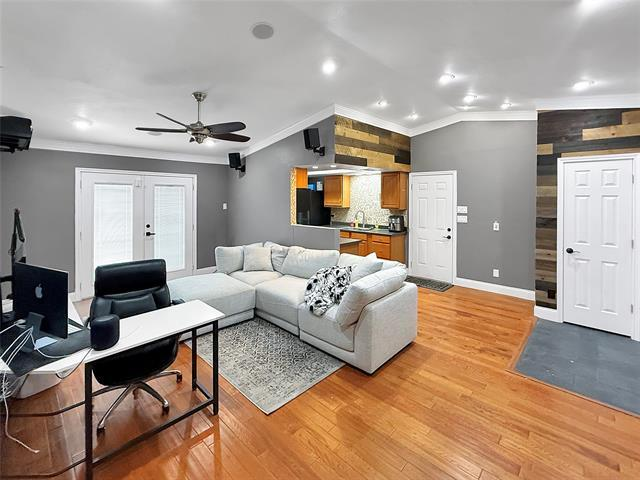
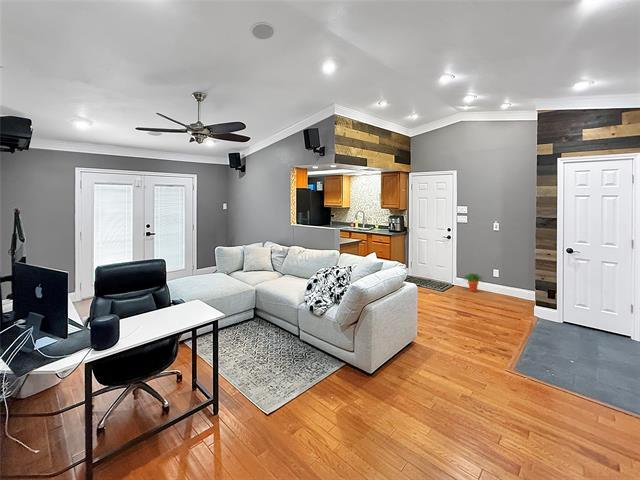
+ potted plant [462,272,485,293]
